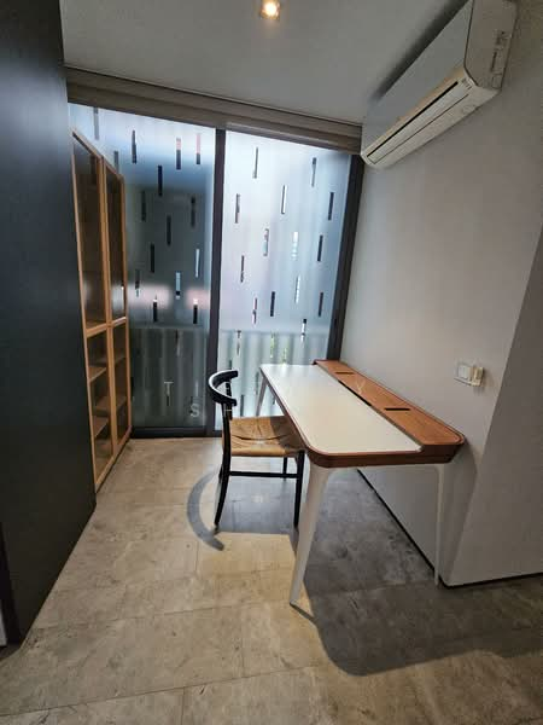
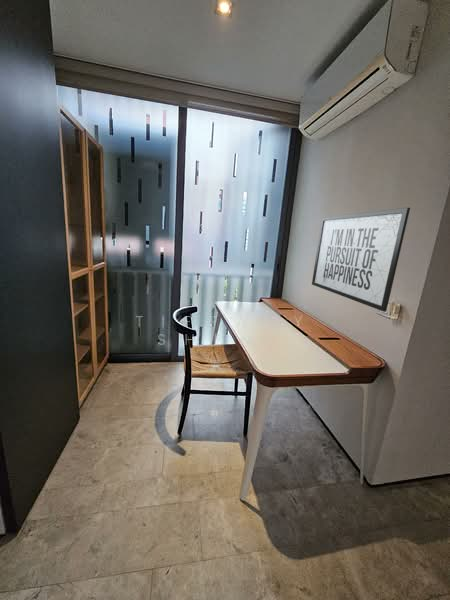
+ mirror [311,207,411,313]
